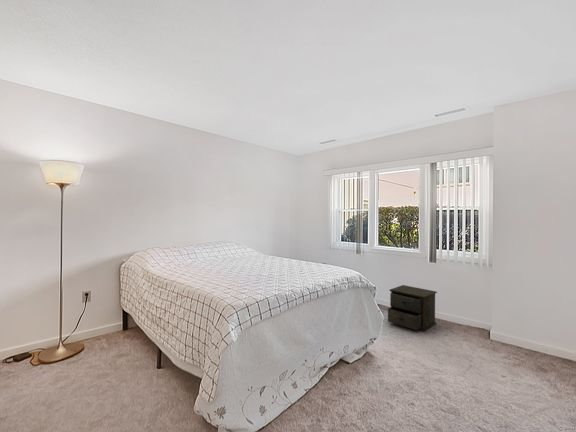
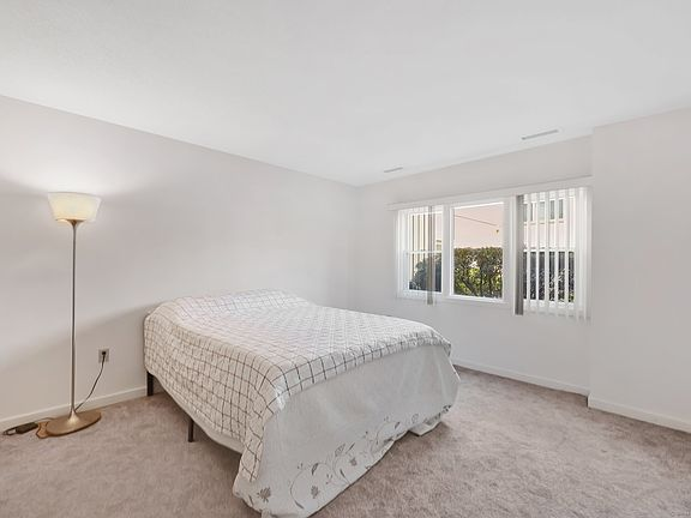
- nightstand [387,284,438,333]
